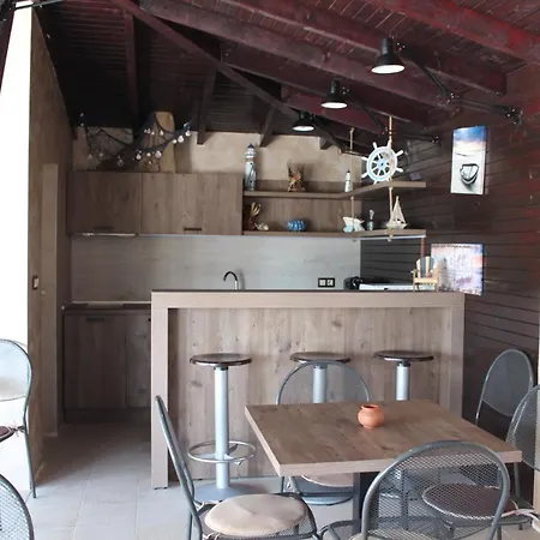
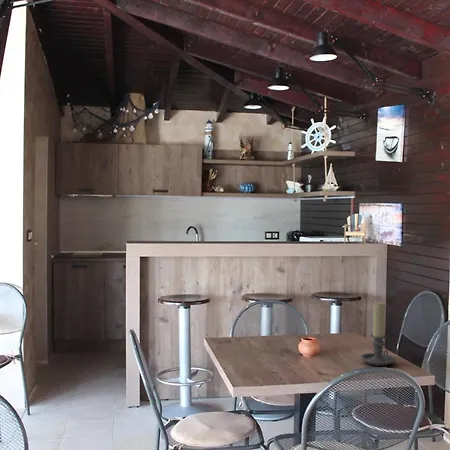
+ candle holder [360,300,396,367]
